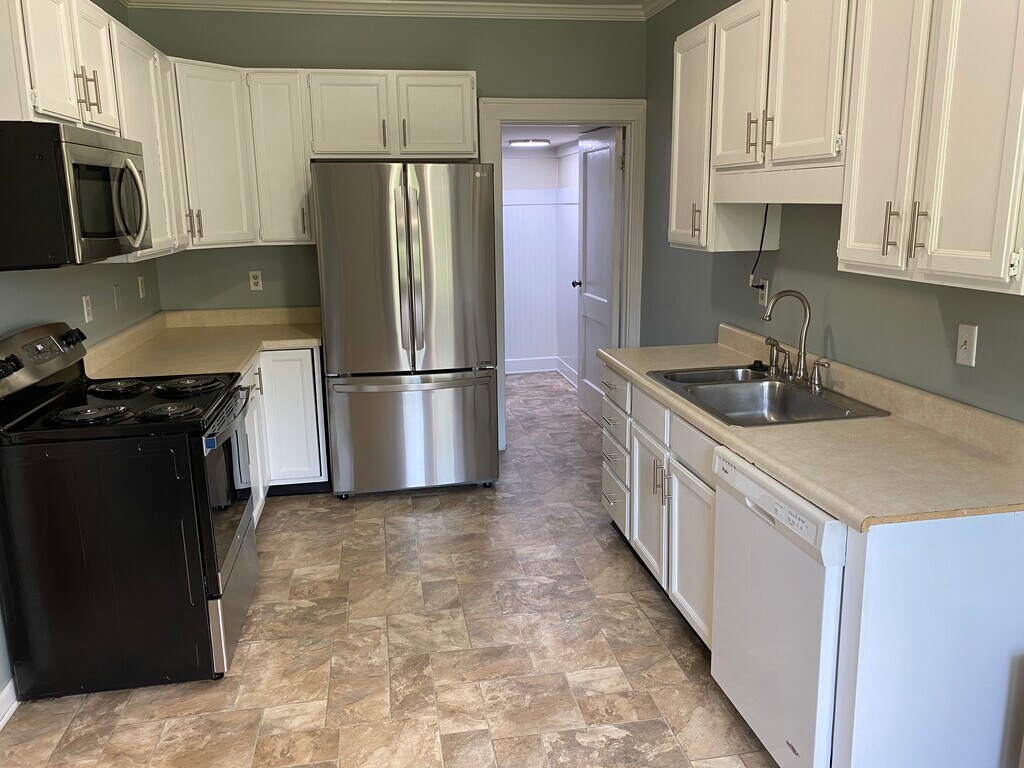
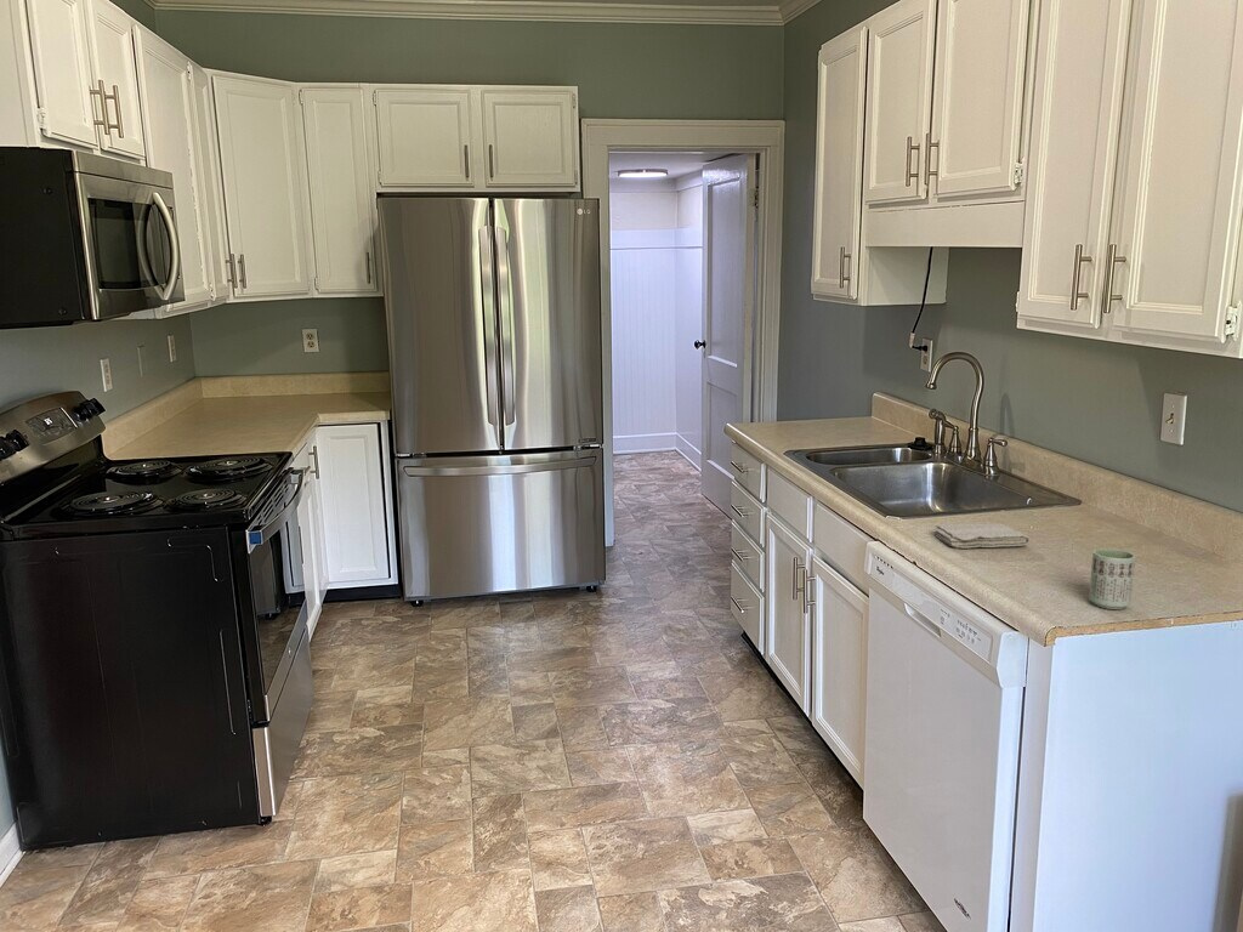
+ cup [1088,547,1136,610]
+ washcloth [932,523,1031,550]
